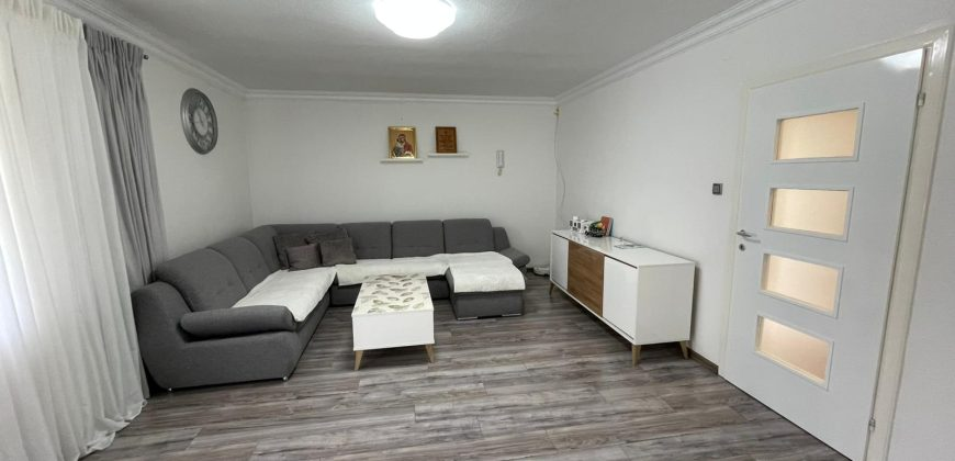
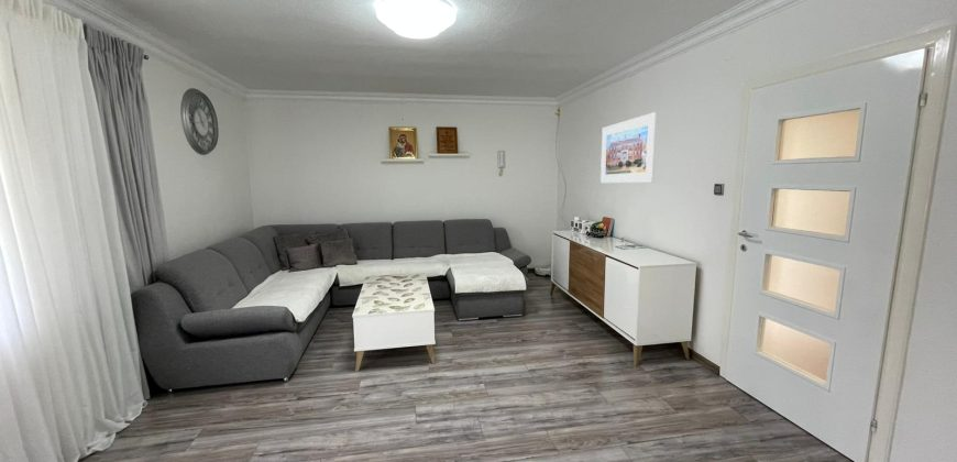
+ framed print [600,111,658,184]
